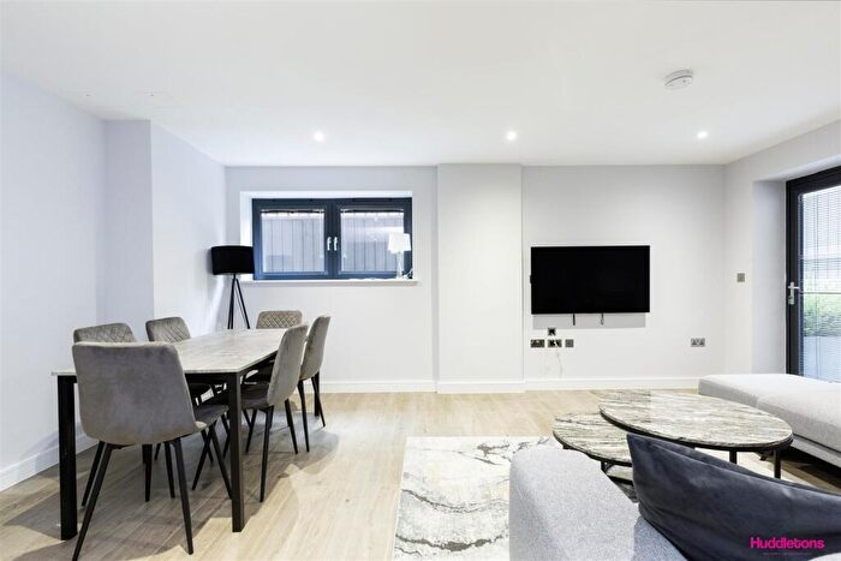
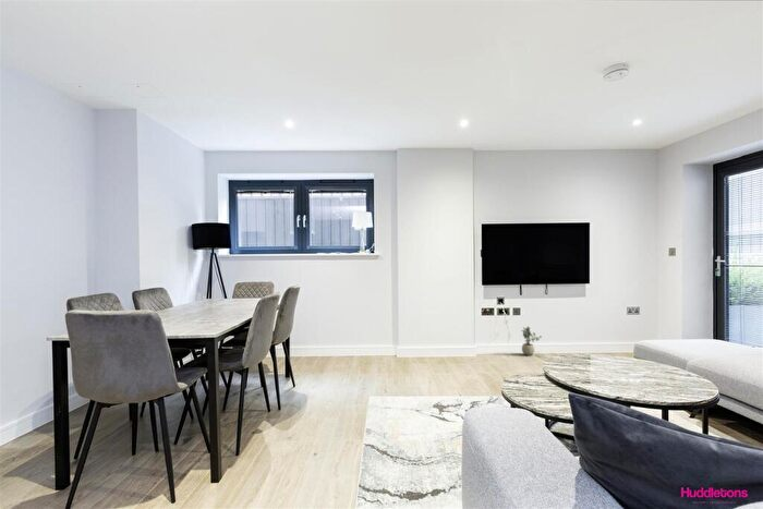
+ potted plant [520,326,543,356]
